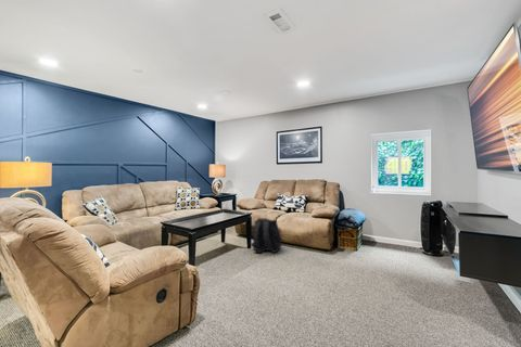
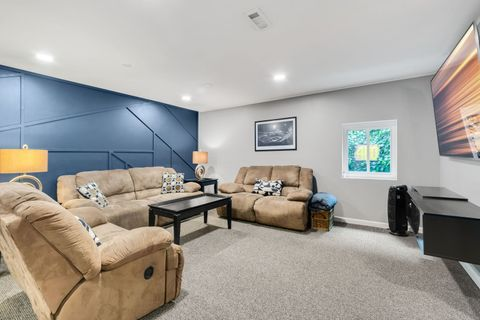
- backpack [250,217,282,254]
